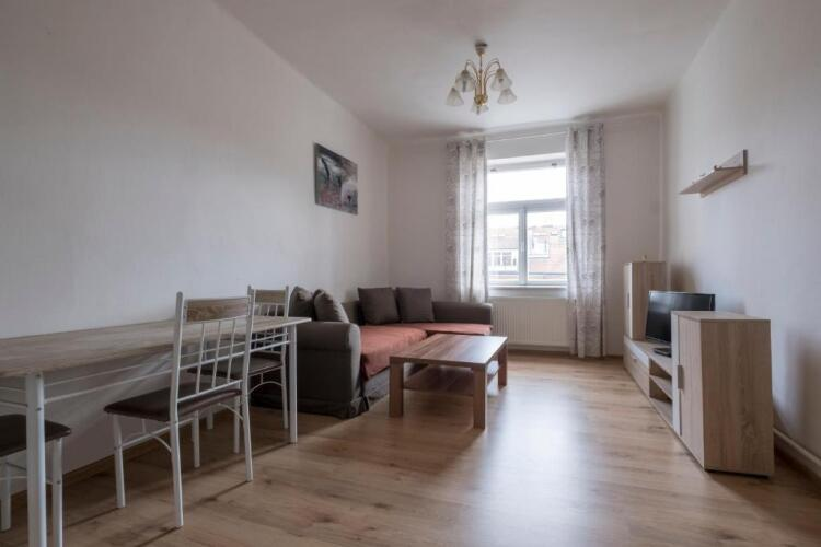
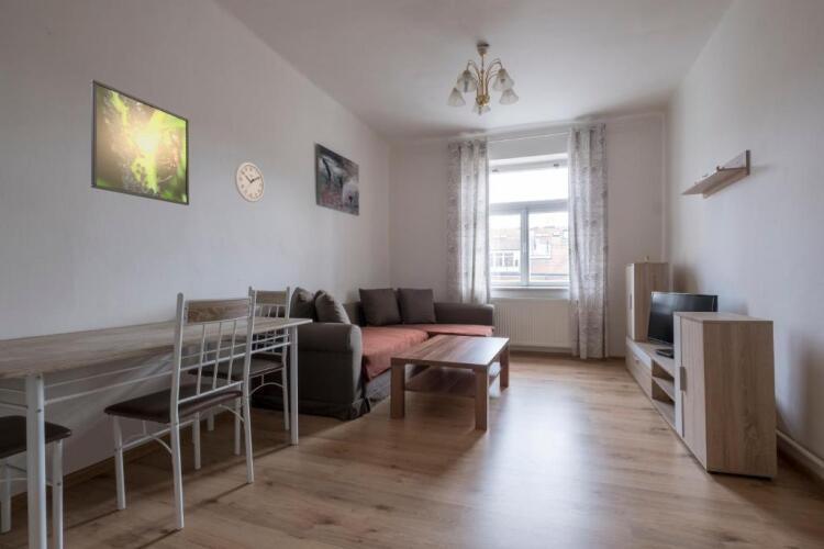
+ wall clock [233,160,266,203]
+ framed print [90,79,190,206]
